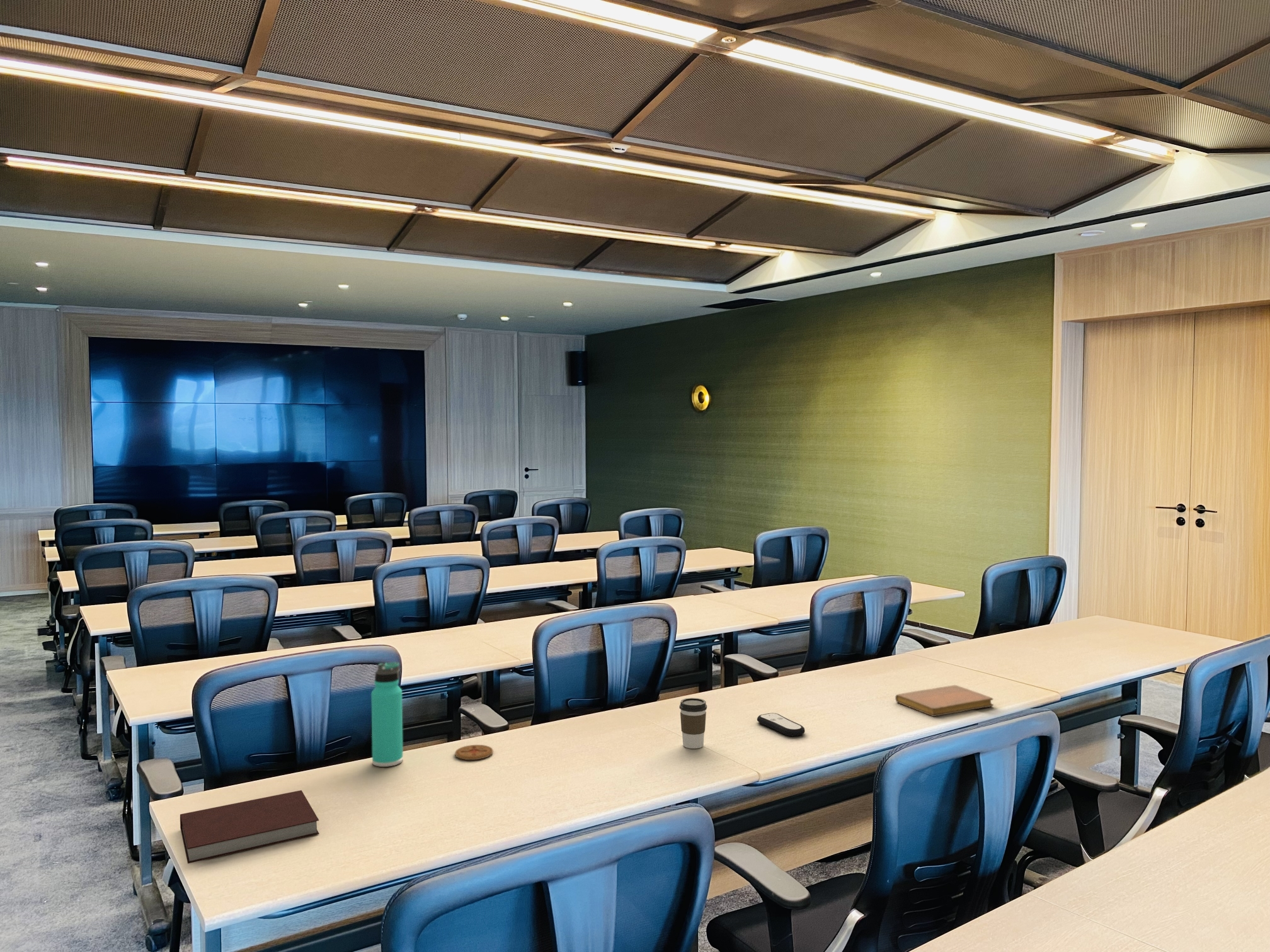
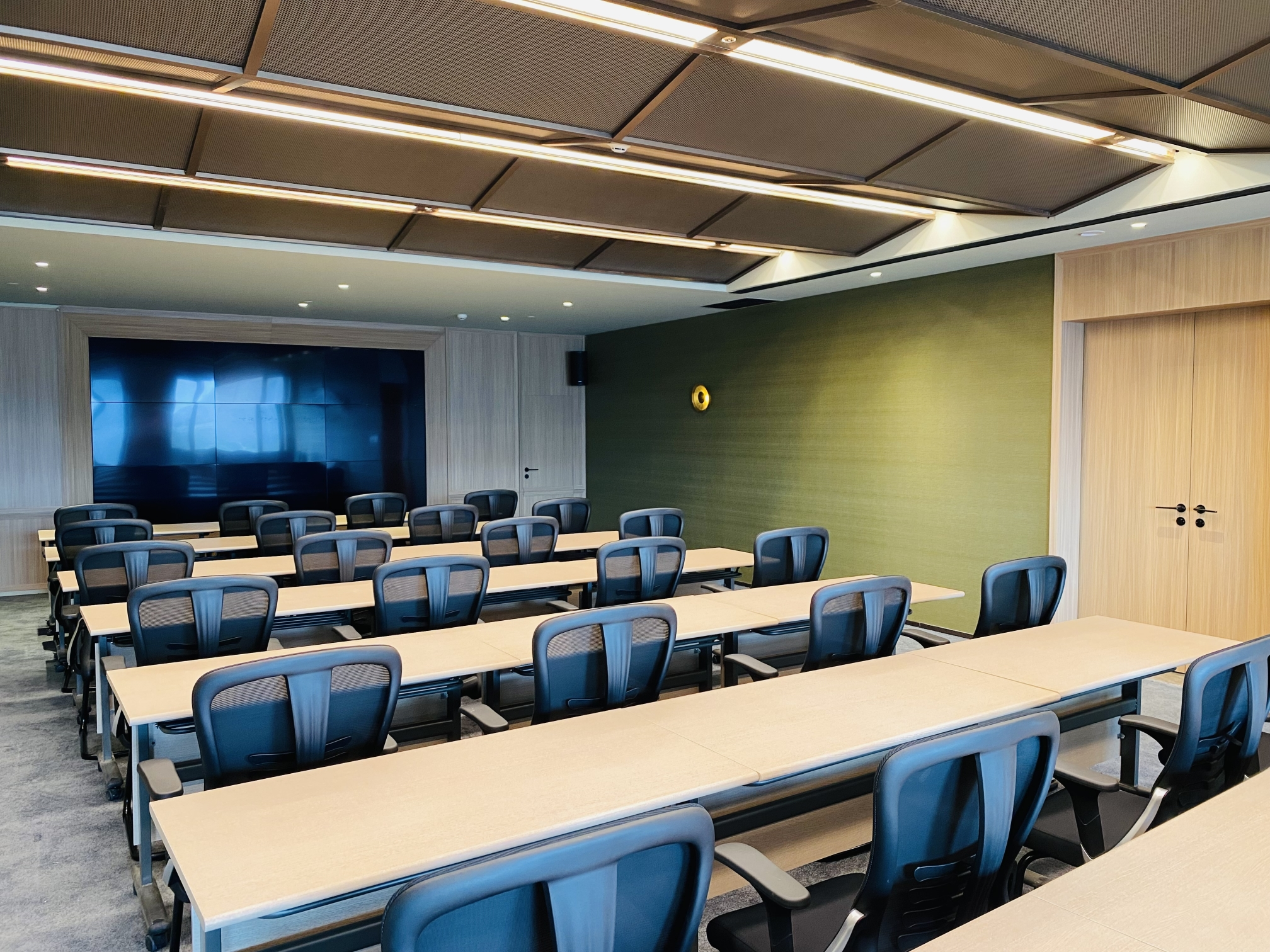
- thermos bottle [370,661,404,768]
- coaster [454,744,494,761]
- remote control [757,712,806,737]
- notebook [180,790,319,864]
- coffee cup [679,698,707,749]
- notebook [895,684,994,717]
